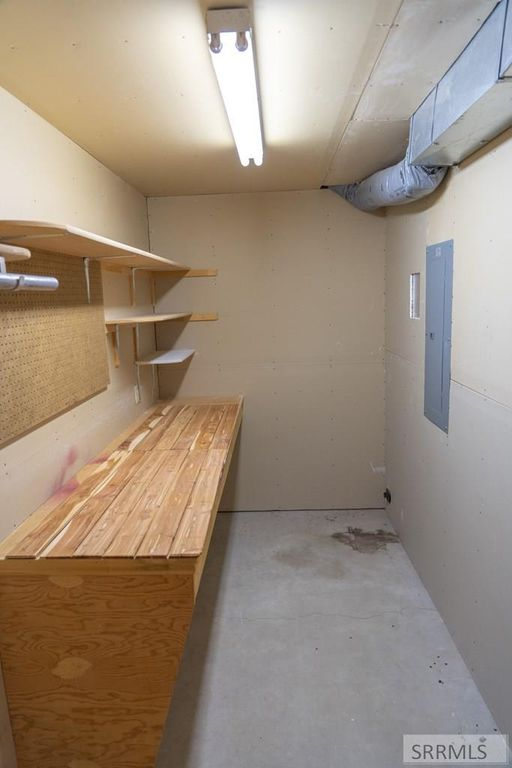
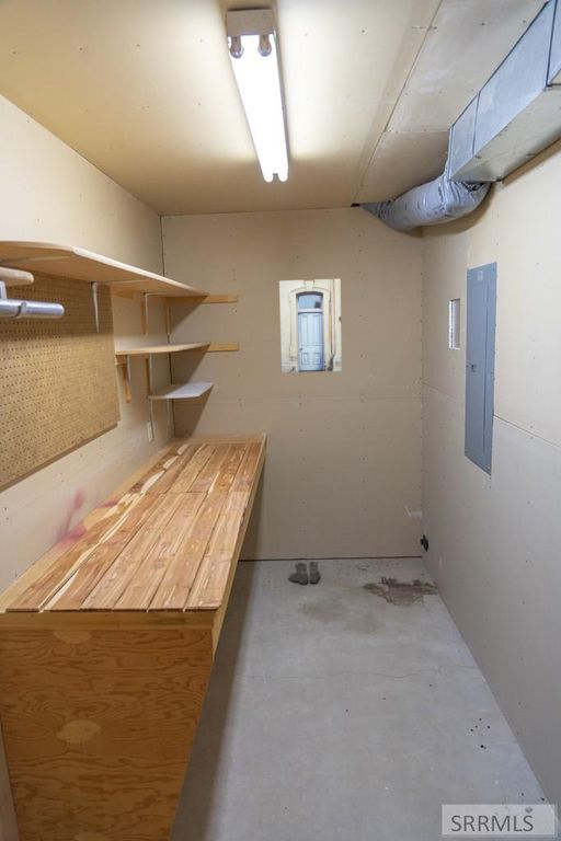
+ boots [287,561,322,585]
+ wall art [278,278,343,373]
